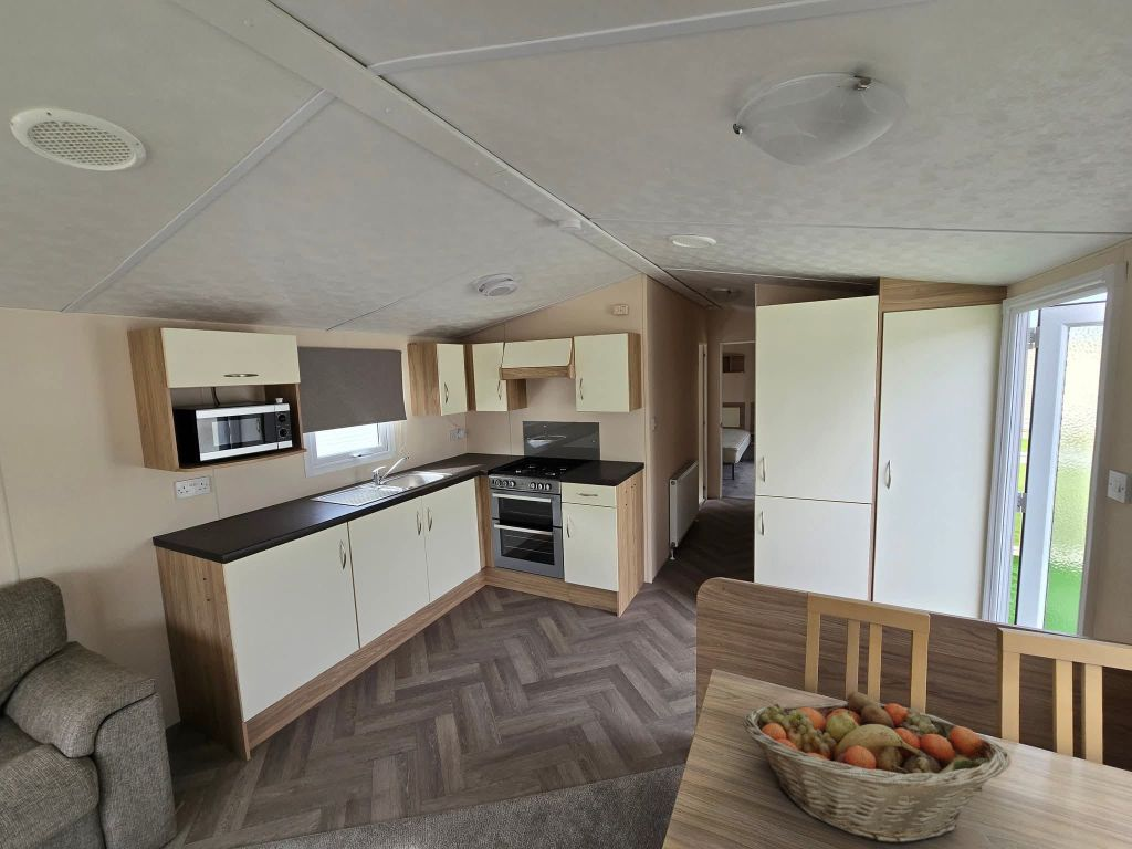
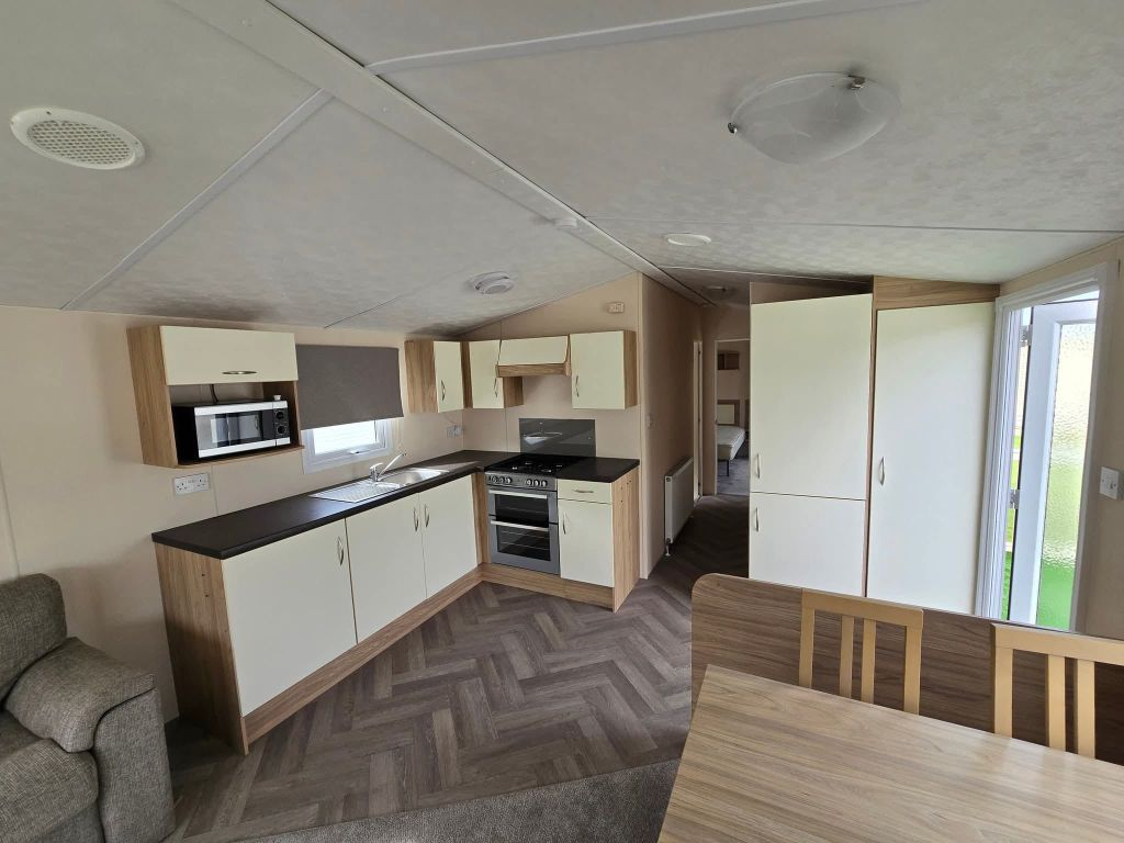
- fruit basket [742,691,1012,846]
